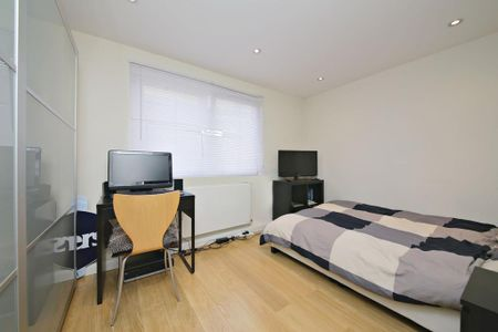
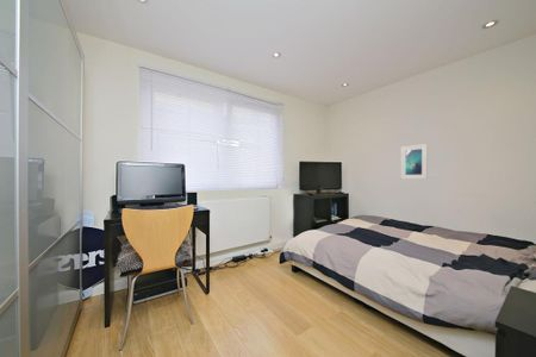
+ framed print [400,143,429,180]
